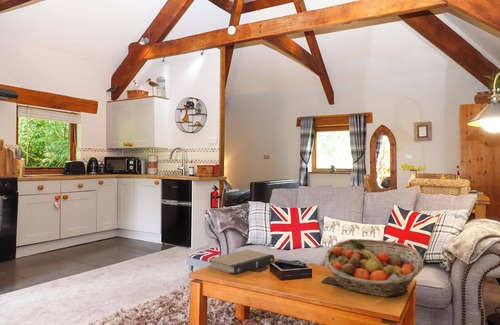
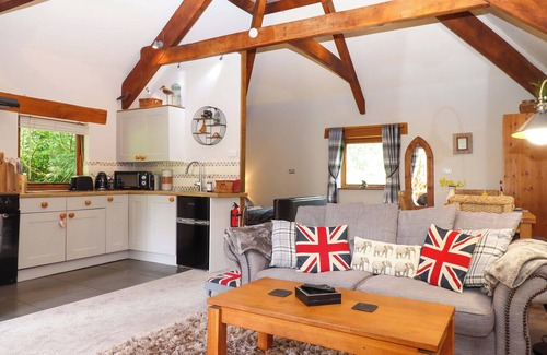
- fruit basket [323,238,424,298]
- book [206,249,275,276]
